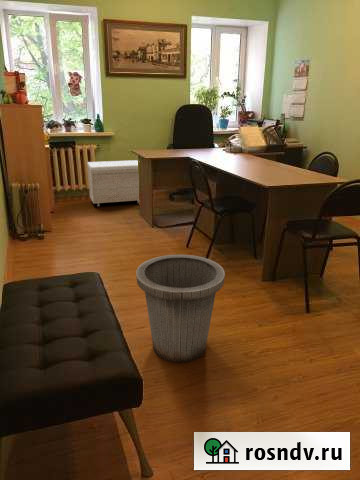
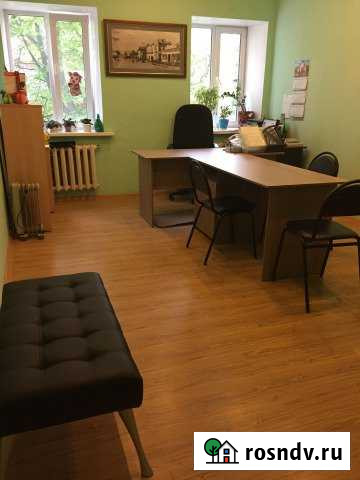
- trash can [135,254,226,364]
- storage bench [86,159,140,207]
